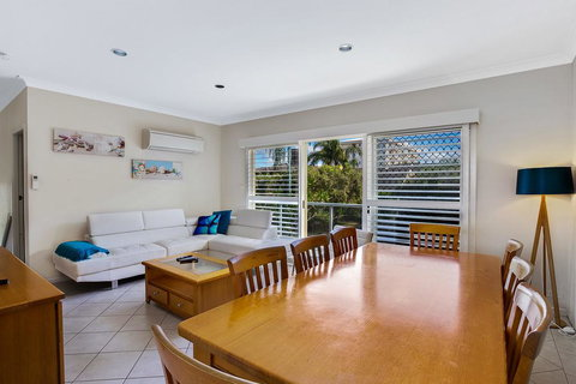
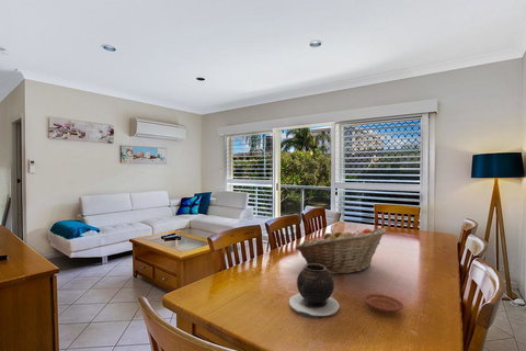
+ fruit basket [295,227,387,275]
+ plate [363,293,404,314]
+ vase [288,264,341,319]
